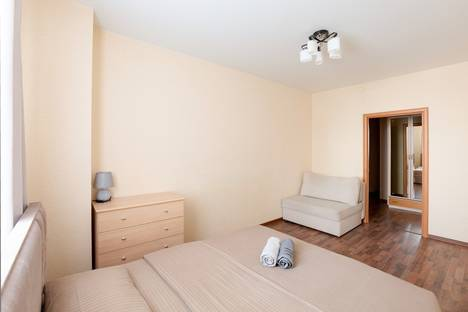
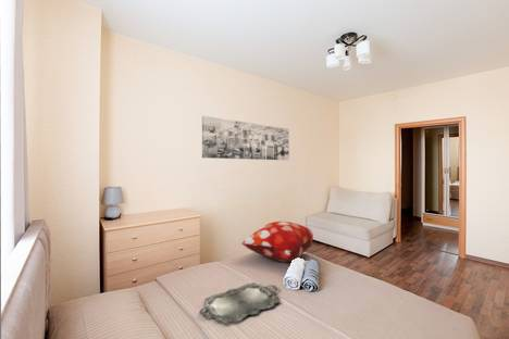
+ decorative pillow [241,221,314,263]
+ serving tray [199,281,281,326]
+ wall art [201,115,290,161]
